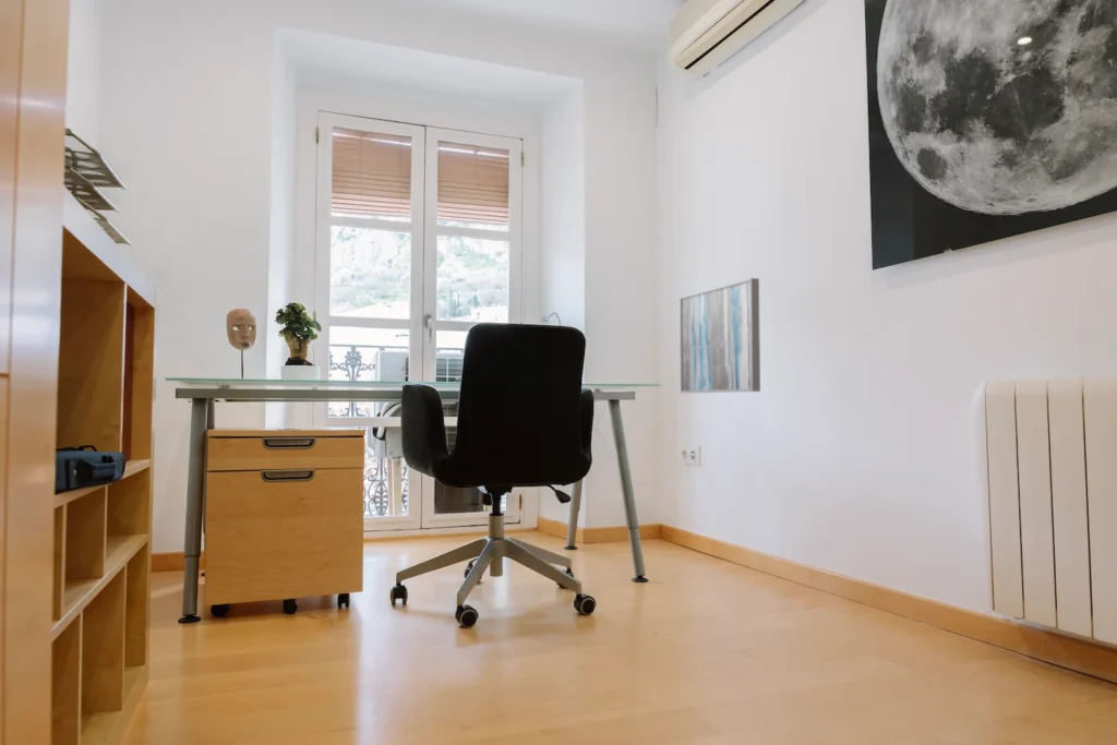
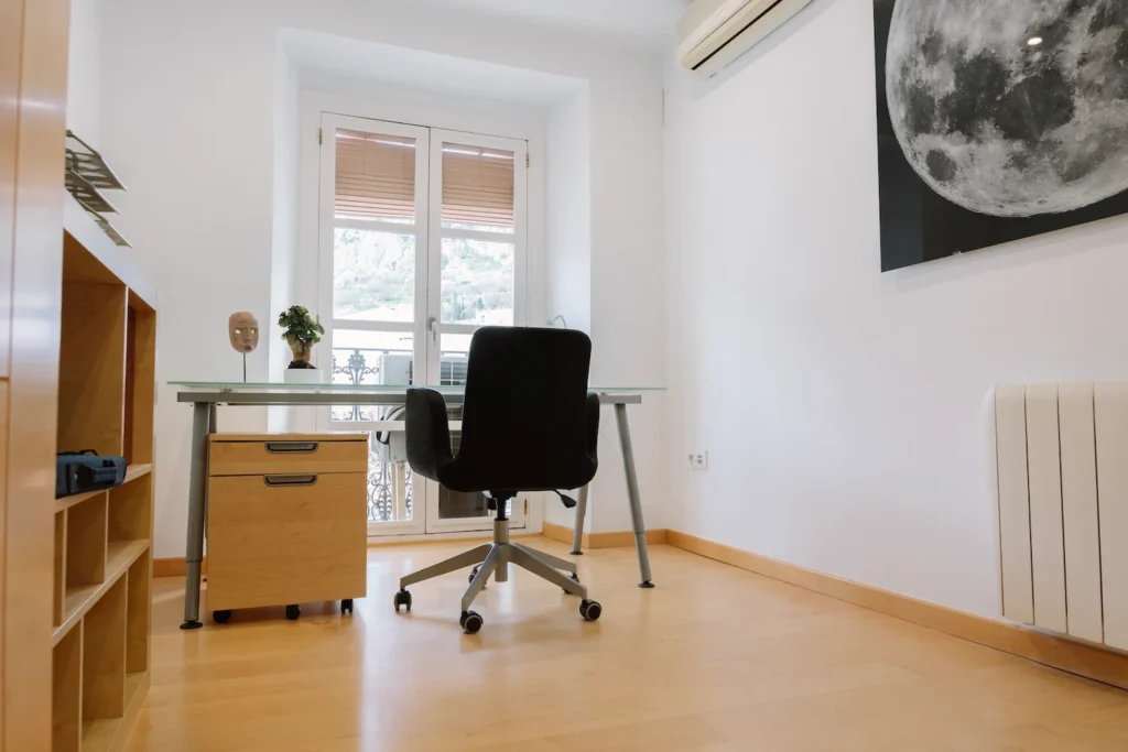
- wall art [678,277,761,394]
